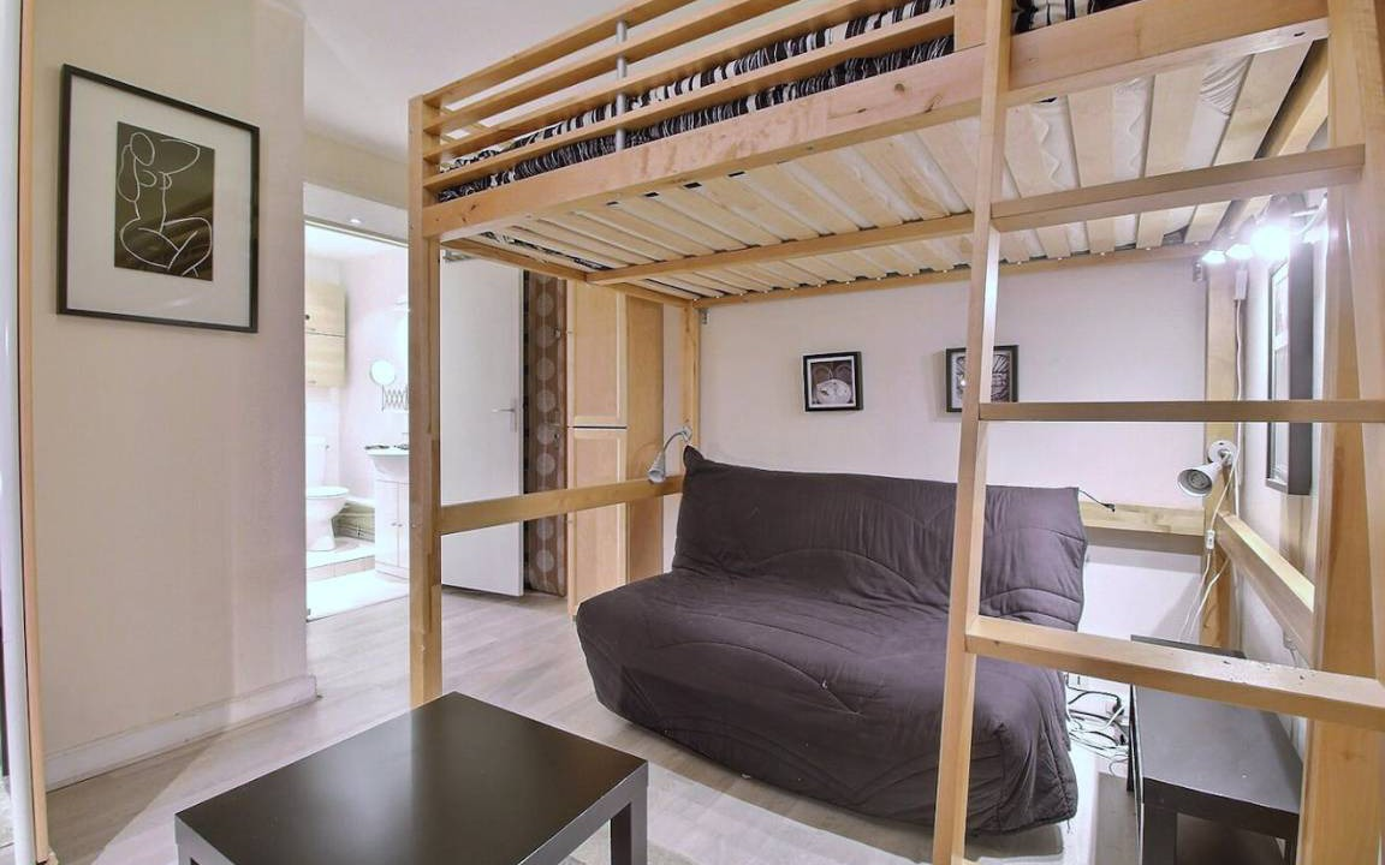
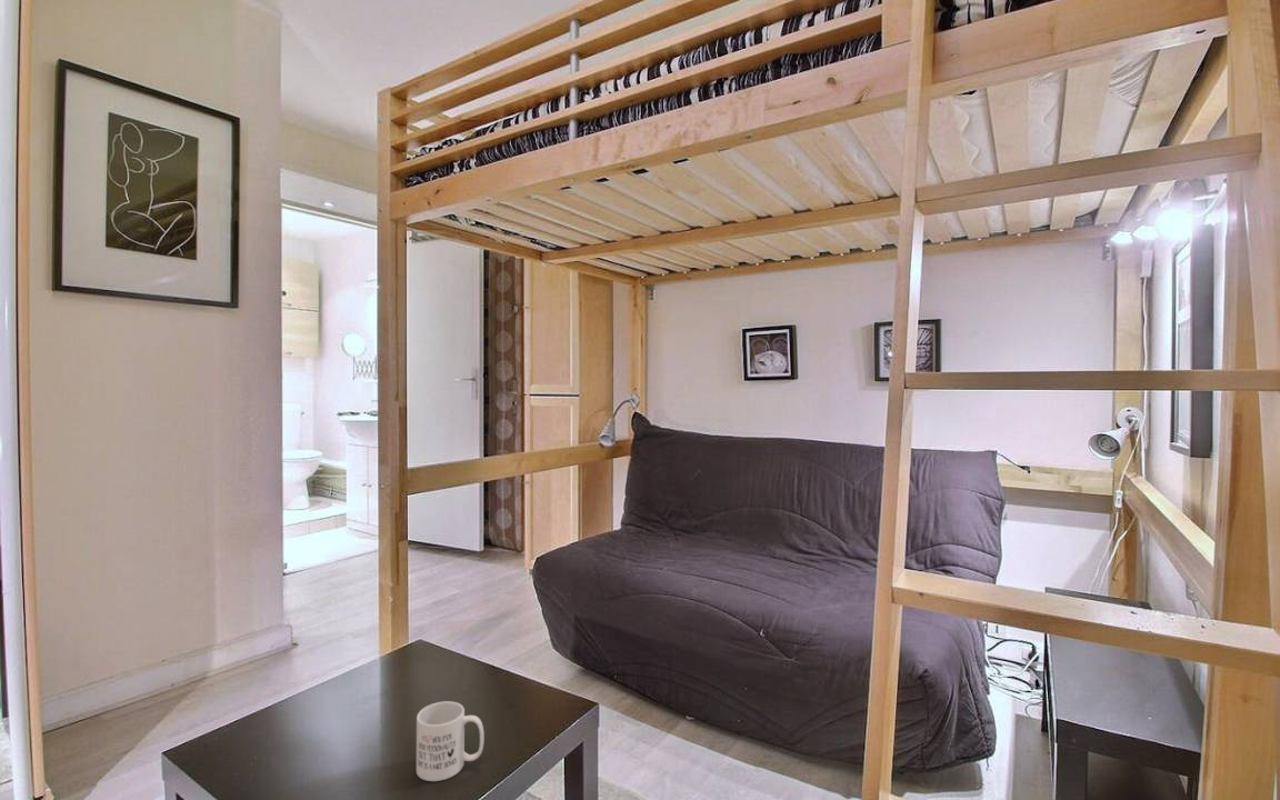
+ mug [416,700,486,782]
